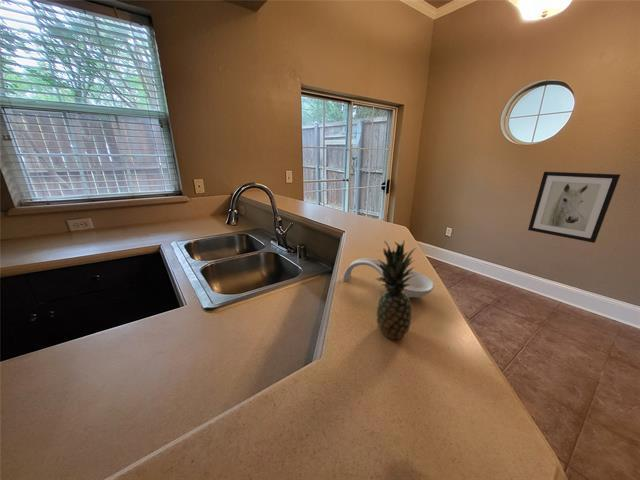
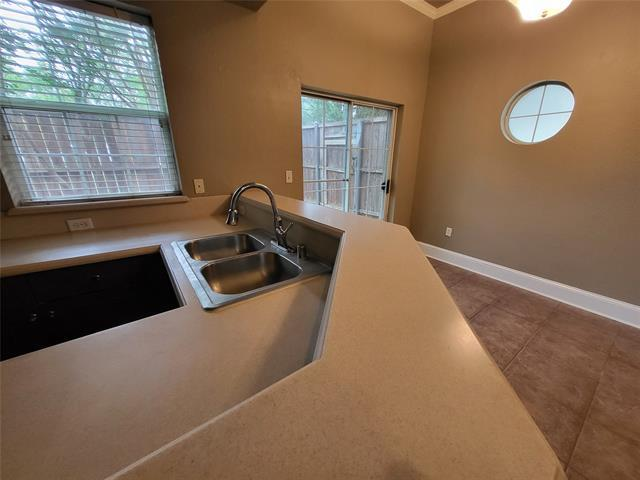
- spoon rest [342,257,435,298]
- fruit [374,240,417,341]
- wall art [527,171,621,244]
